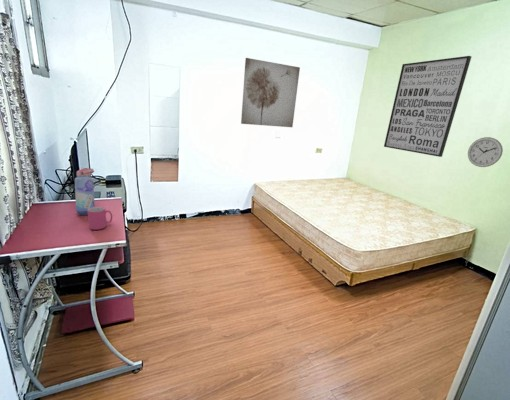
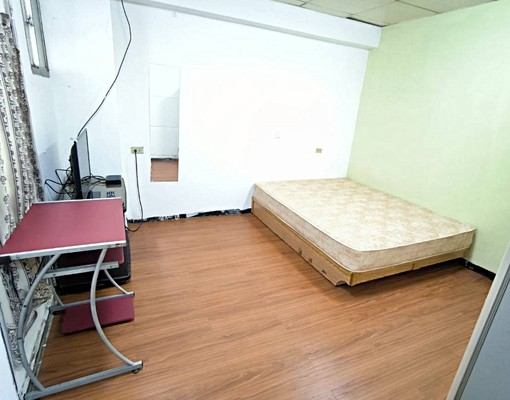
- wall clock [467,136,504,168]
- wall art [383,55,472,158]
- water bottle [74,167,96,216]
- wall art [240,57,301,128]
- mug [87,206,113,231]
